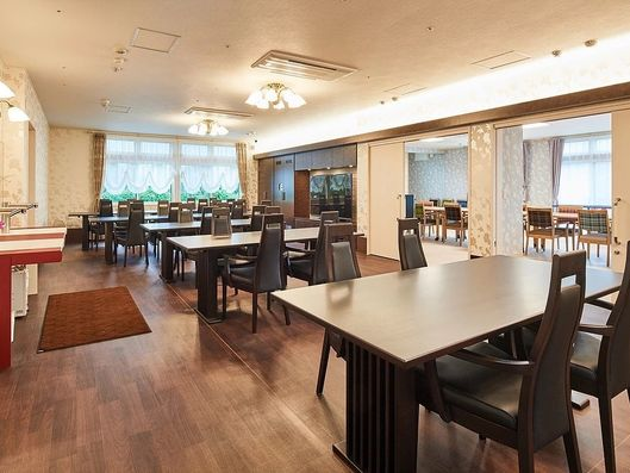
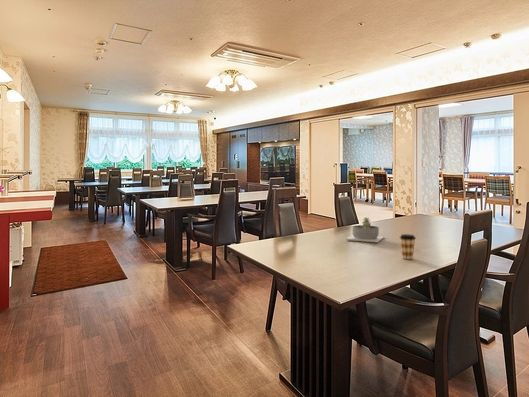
+ coffee cup [399,233,417,260]
+ succulent planter [345,216,385,243]
